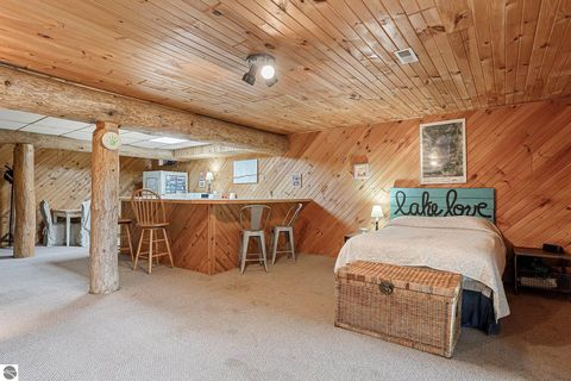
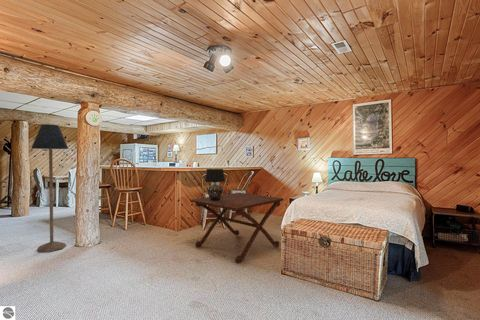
+ floor lamp [30,123,69,253]
+ table lamp [204,168,226,201]
+ side table [189,192,284,264]
